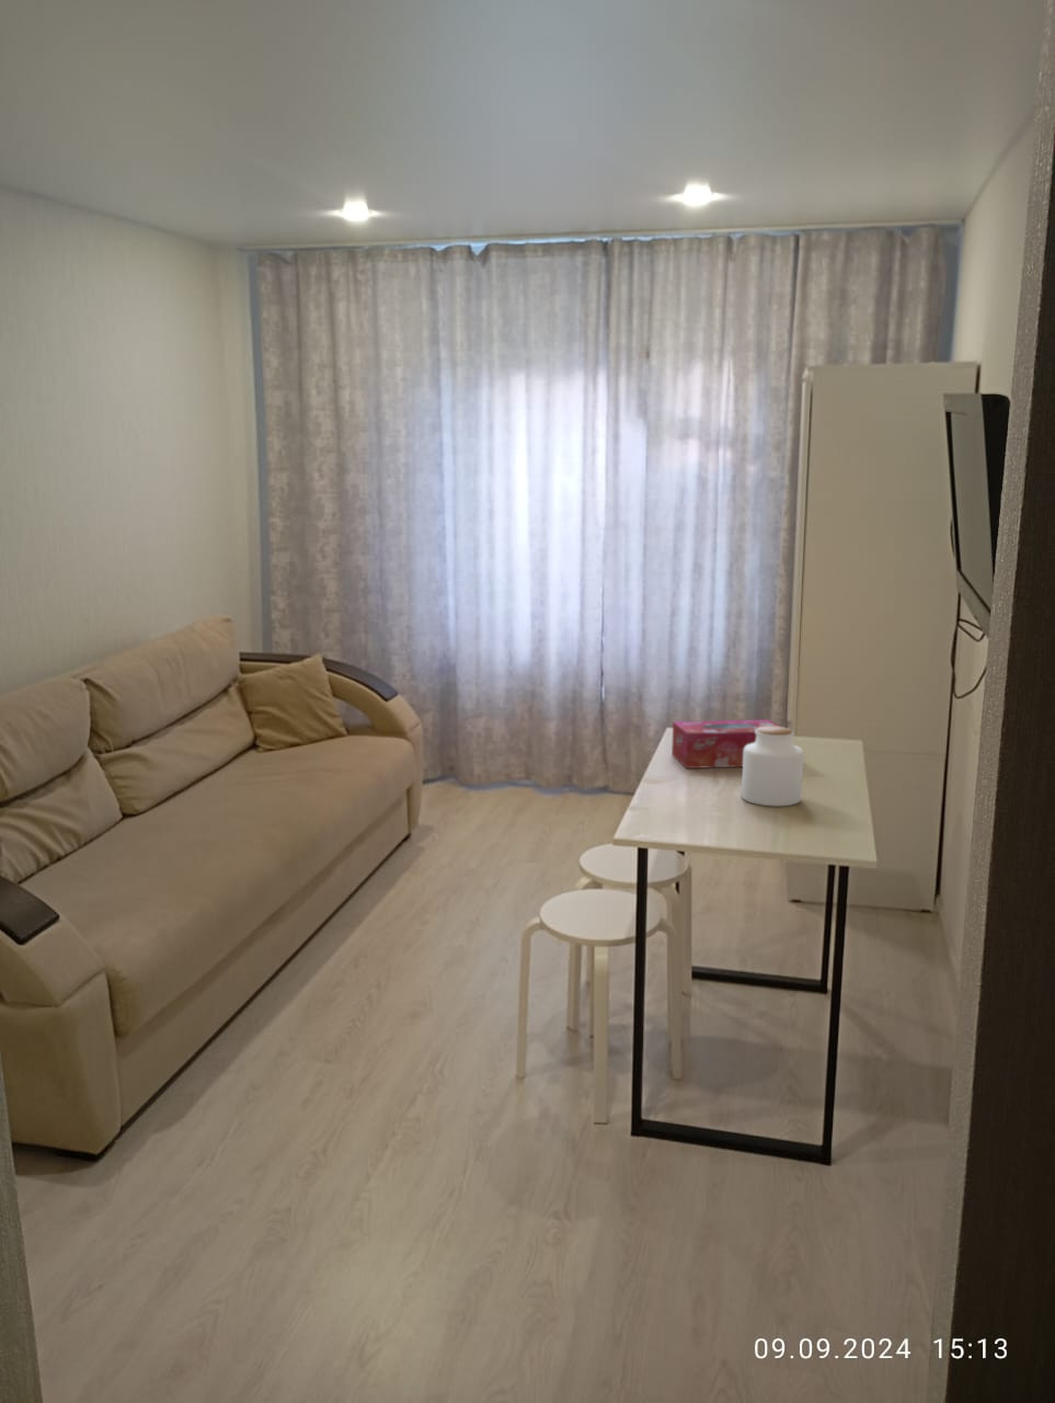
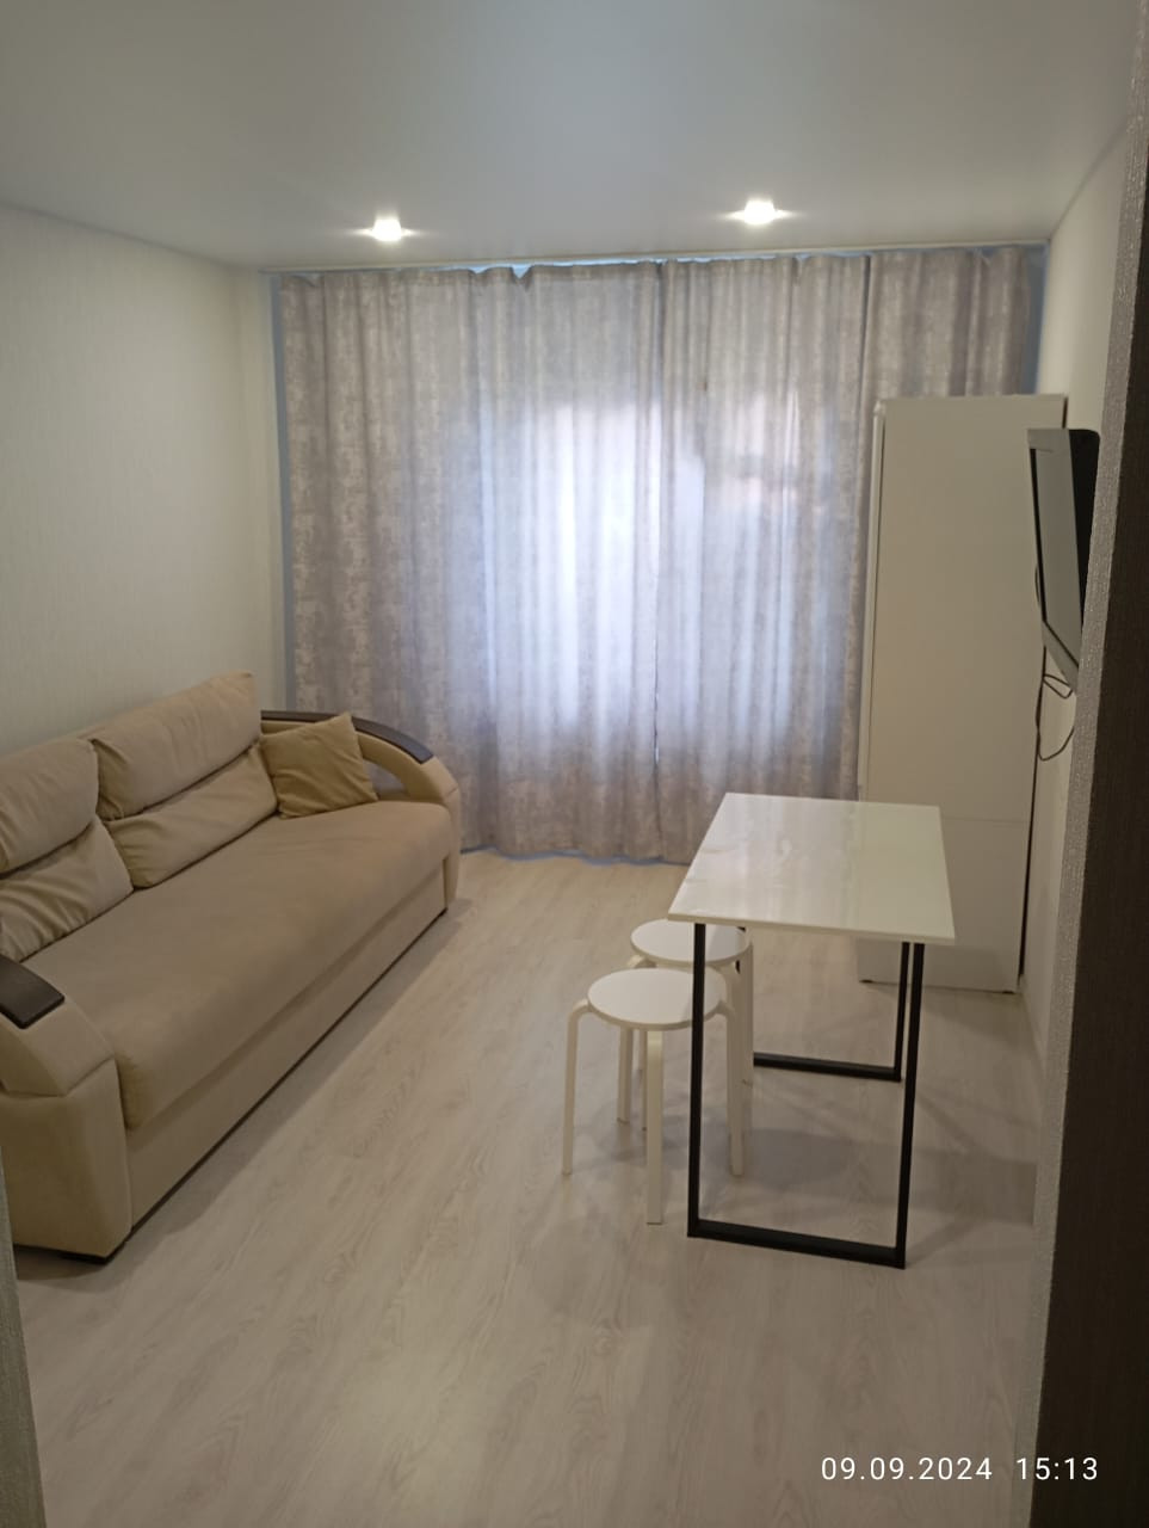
- jar [740,726,805,807]
- tissue box [670,719,781,769]
